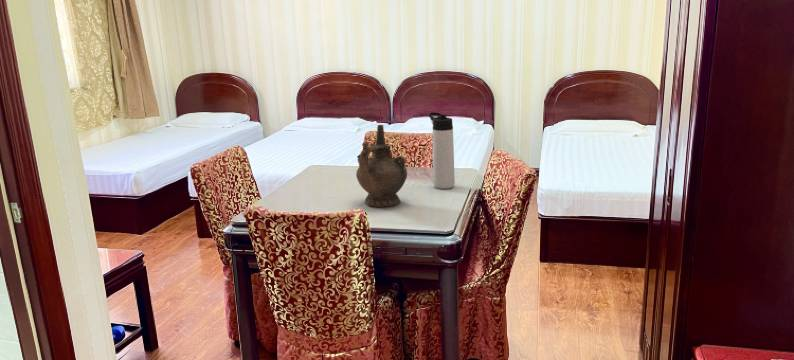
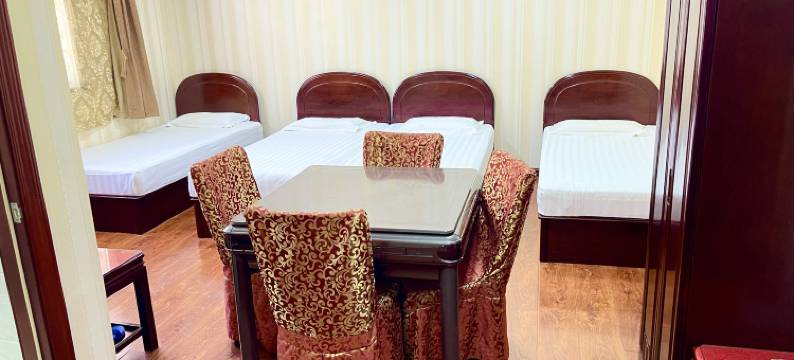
- ceremonial vessel [355,124,408,208]
- thermos bottle [428,111,456,190]
